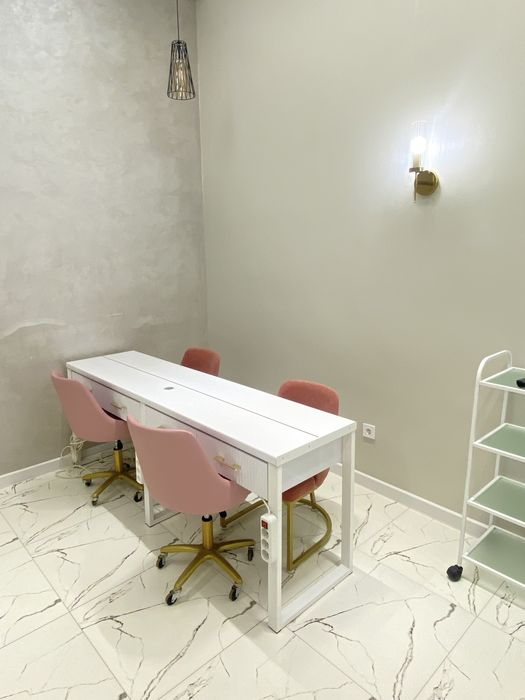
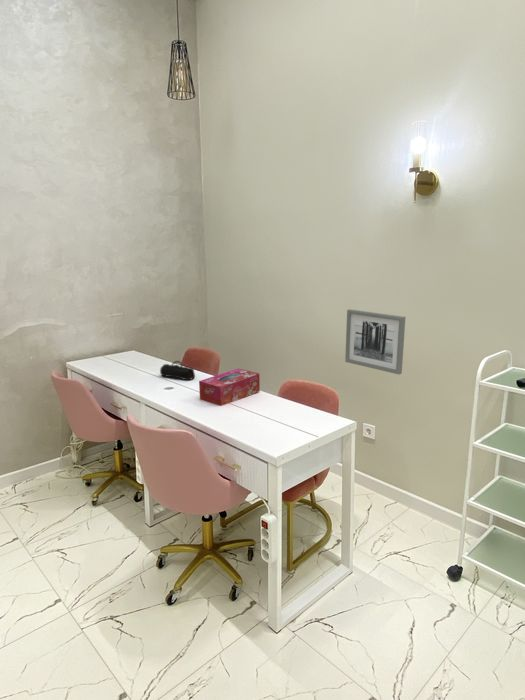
+ pencil case [159,360,196,381]
+ tissue box [198,368,261,407]
+ wall art [344,308,406,376]
